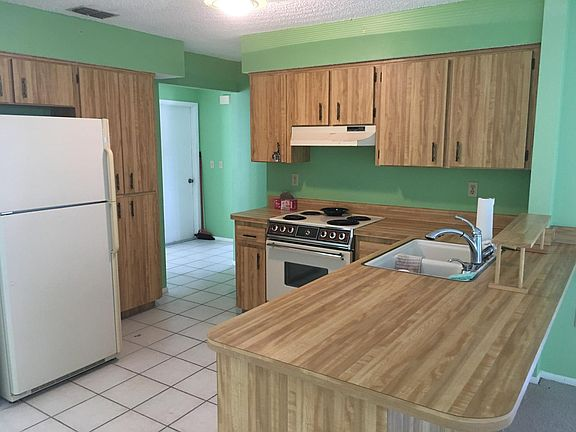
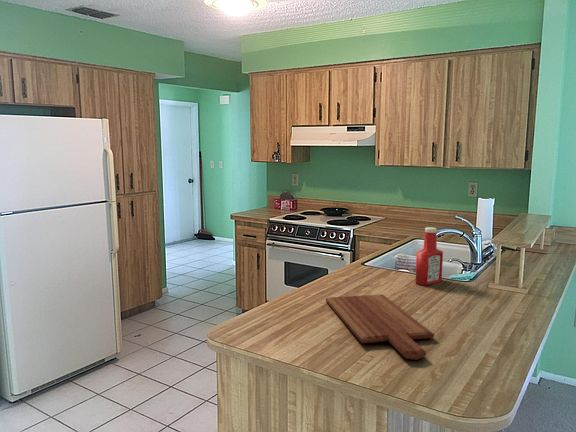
+ cutting board [325,293,435,360]
+ soap bottle [414,226,444,286]
